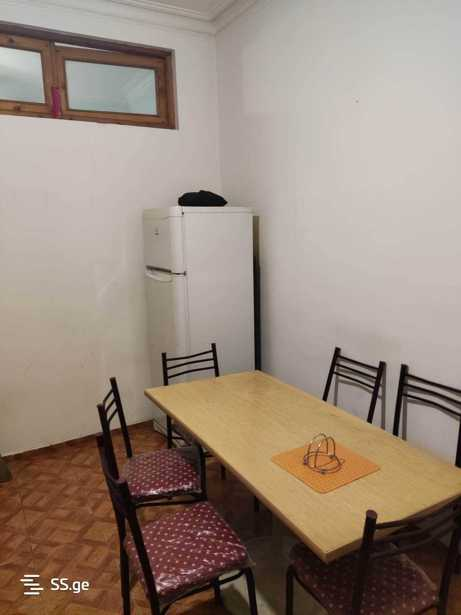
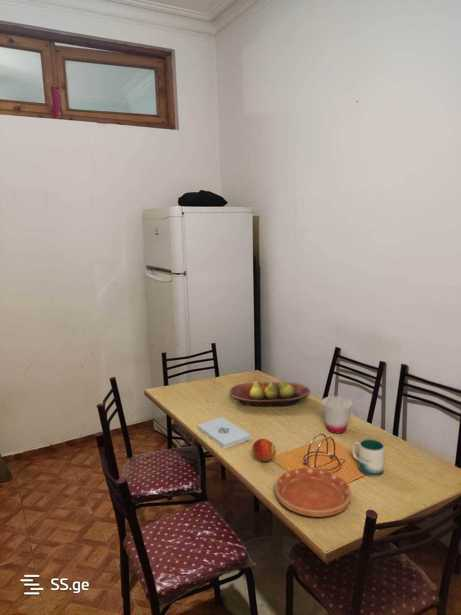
+ saucer [274,466,352,518]
+ notepad [197,416,252,449]
+ fruit bowl [228,379,311,408]
+ fruit [251,438,277,462]
+ cup [321,395,354,434]
+ mug [351,438,386,477]
